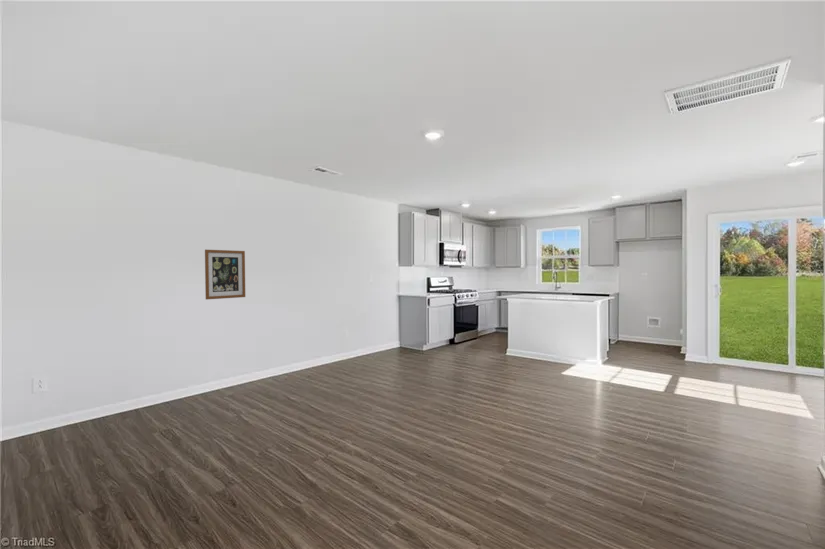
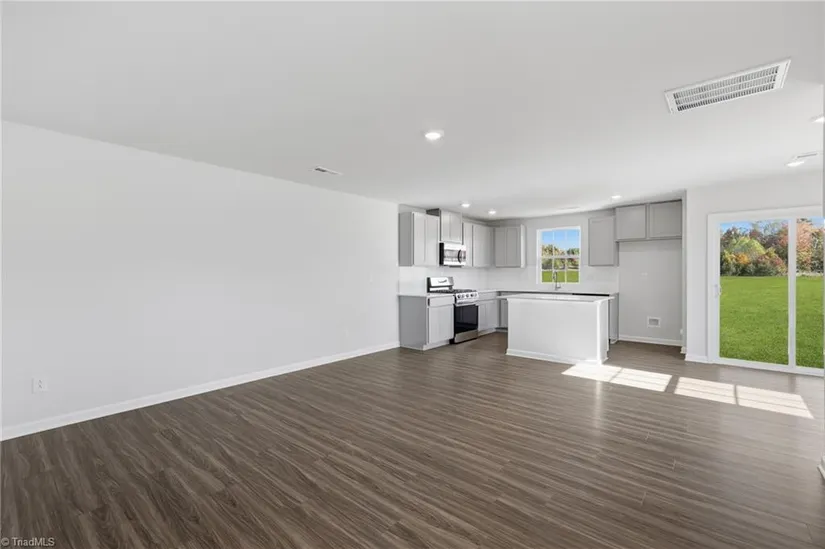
- wall art [204,249,246,301]
